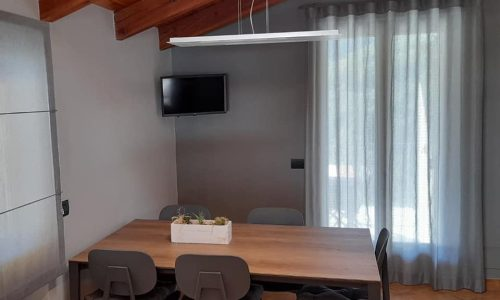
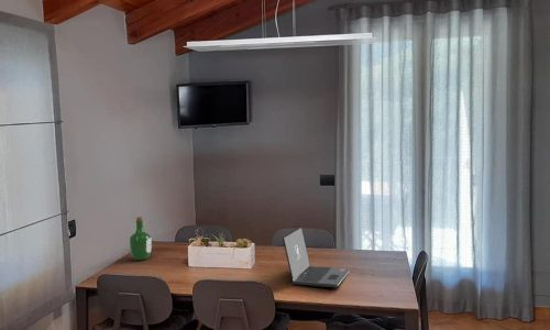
+ wine bottle [129,216,153,262]
+ laptop [282,226,351,288]
